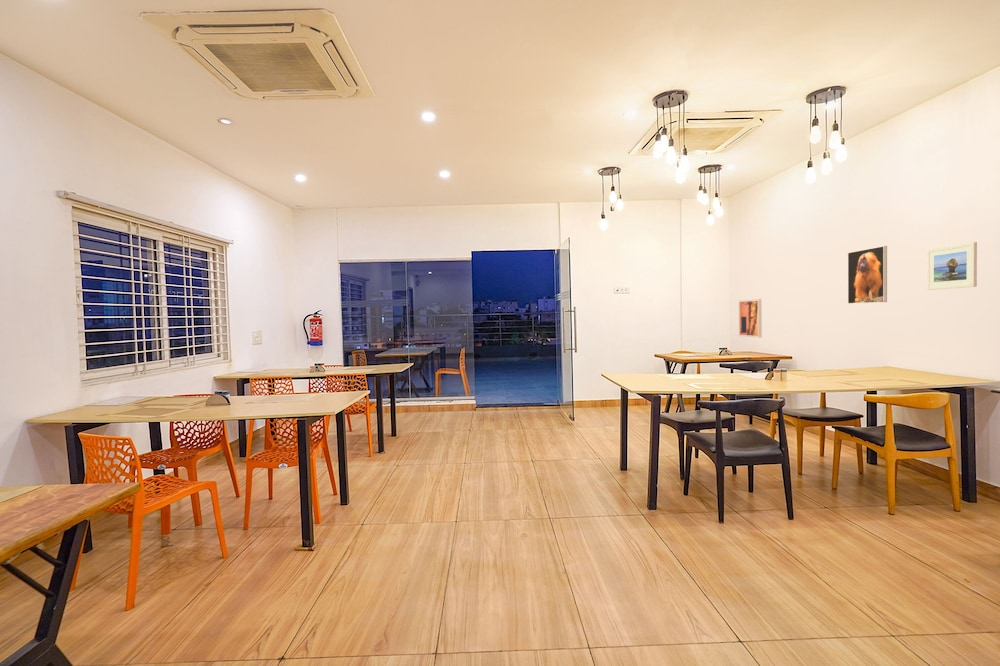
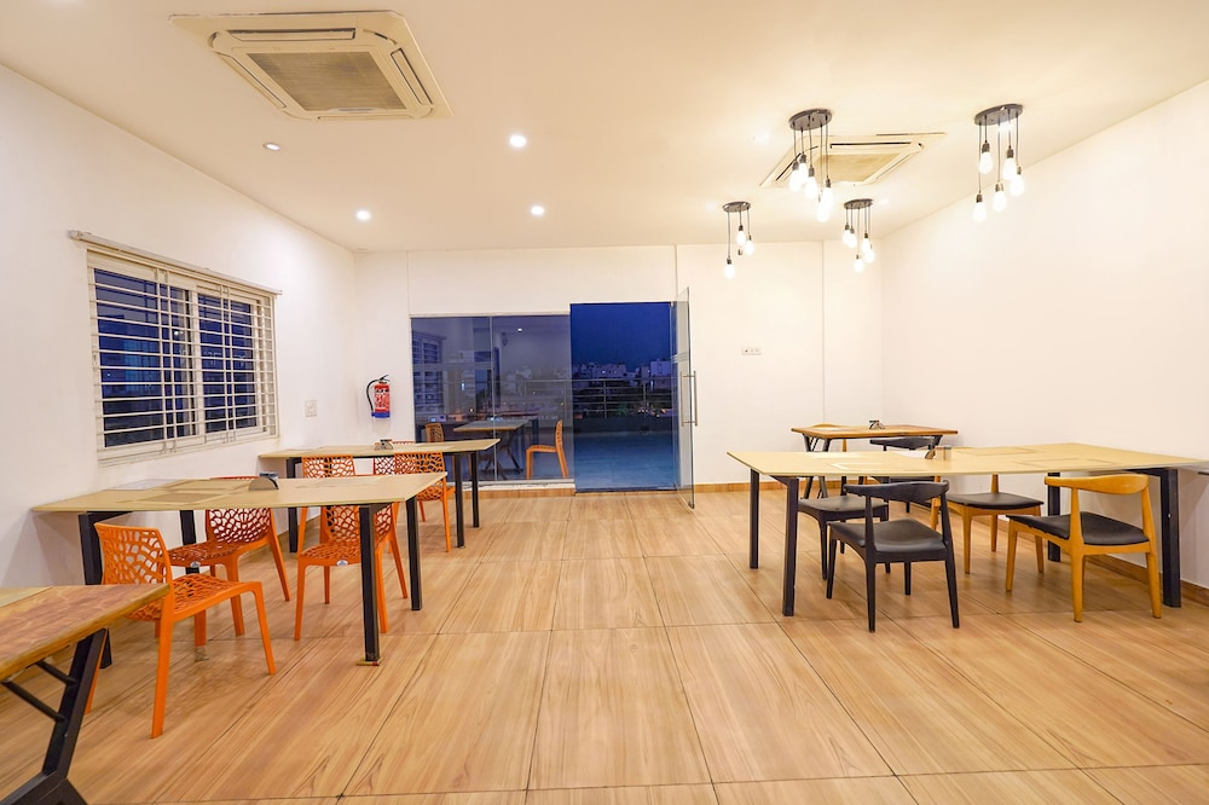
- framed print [847,245,888,305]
- wall art [738,298,763,339]
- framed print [926,241,978,291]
